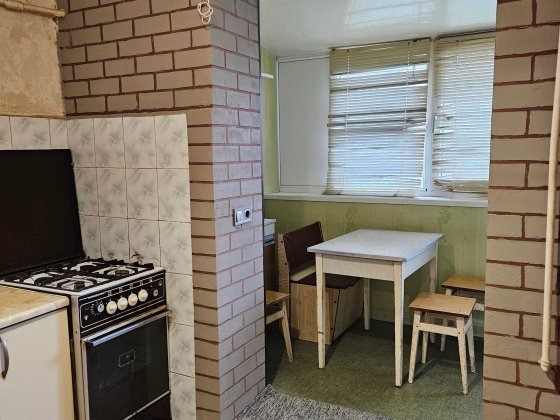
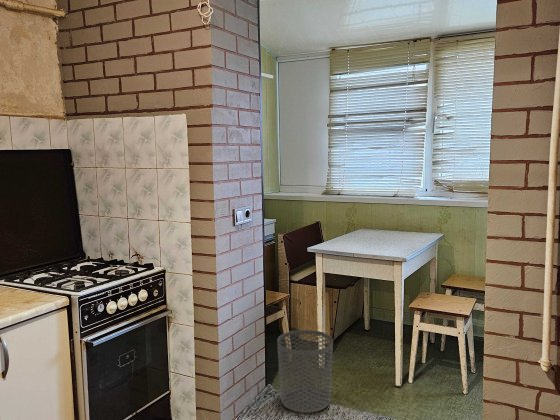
+ waste bin [277,329,334,414]
